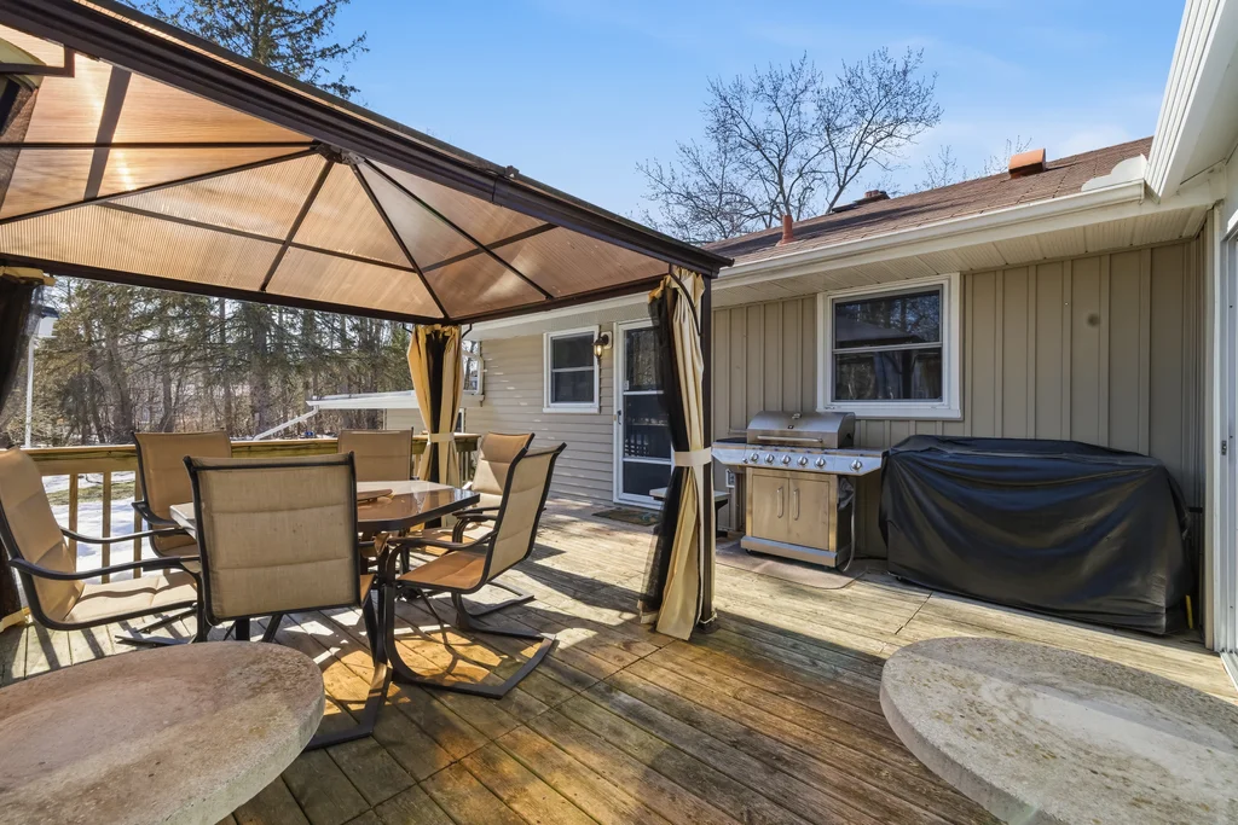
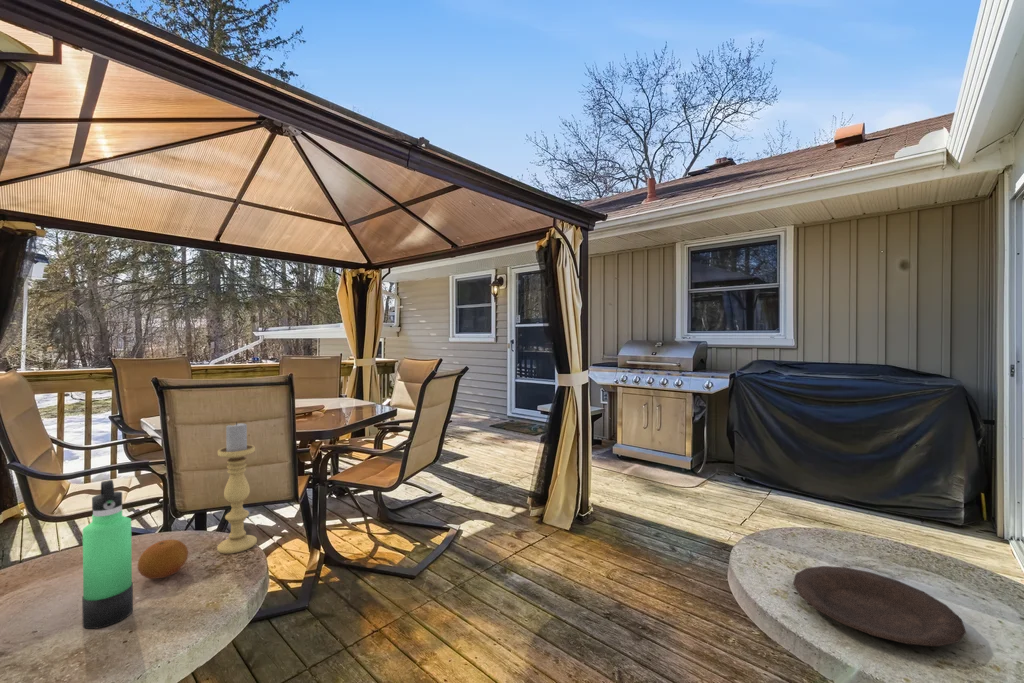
+ plate [792,565,967,647]
+ fruit [137,538,189,580]
+ candle holder [216,421,258,555]
+ thermos bottle [81,479,134,630]
